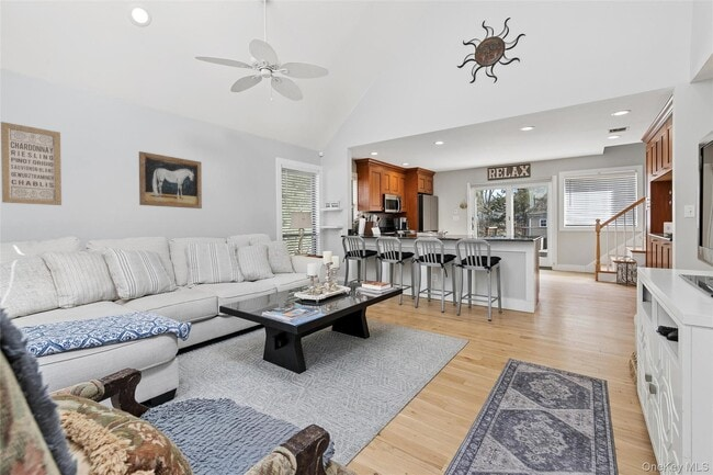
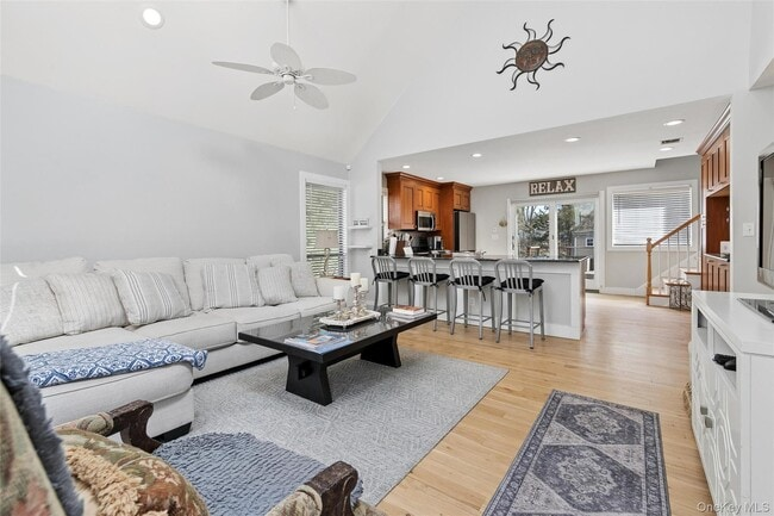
- wall art [138,150,203,210]
- wall art [0,121,63,206]
